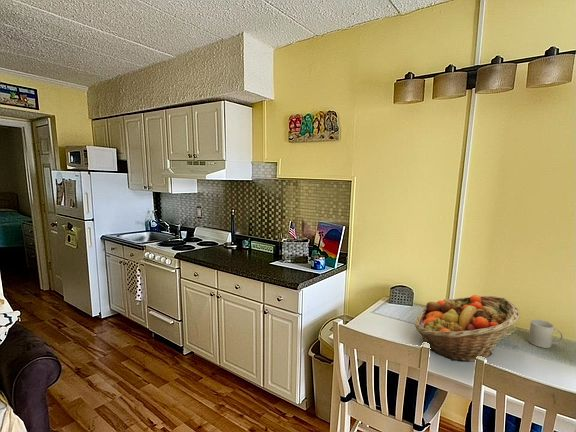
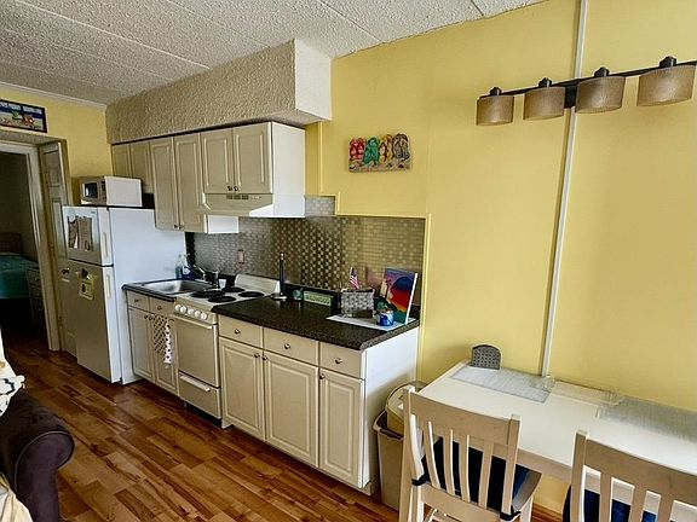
- mug [528,318,564,349]
- fruit basket [414,294,521,363]
